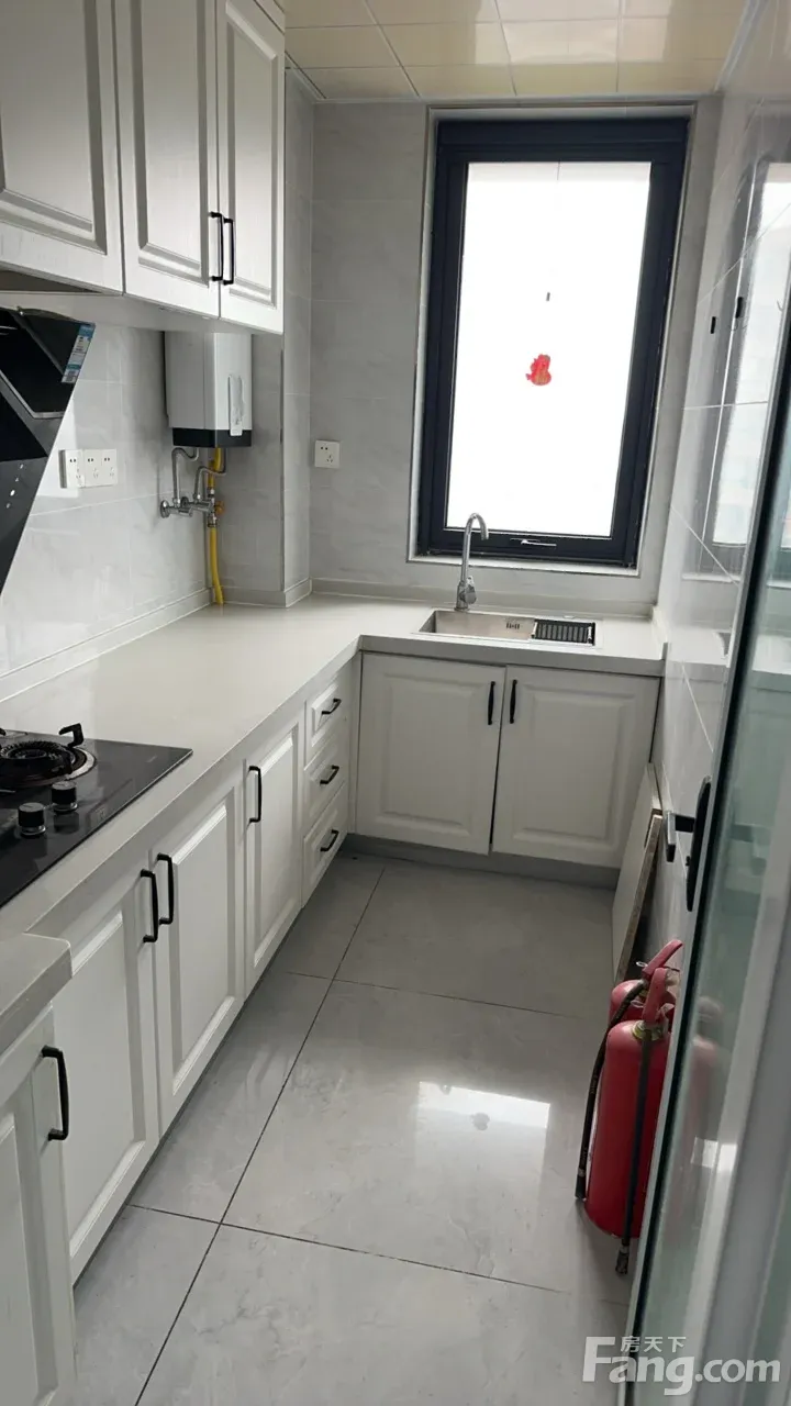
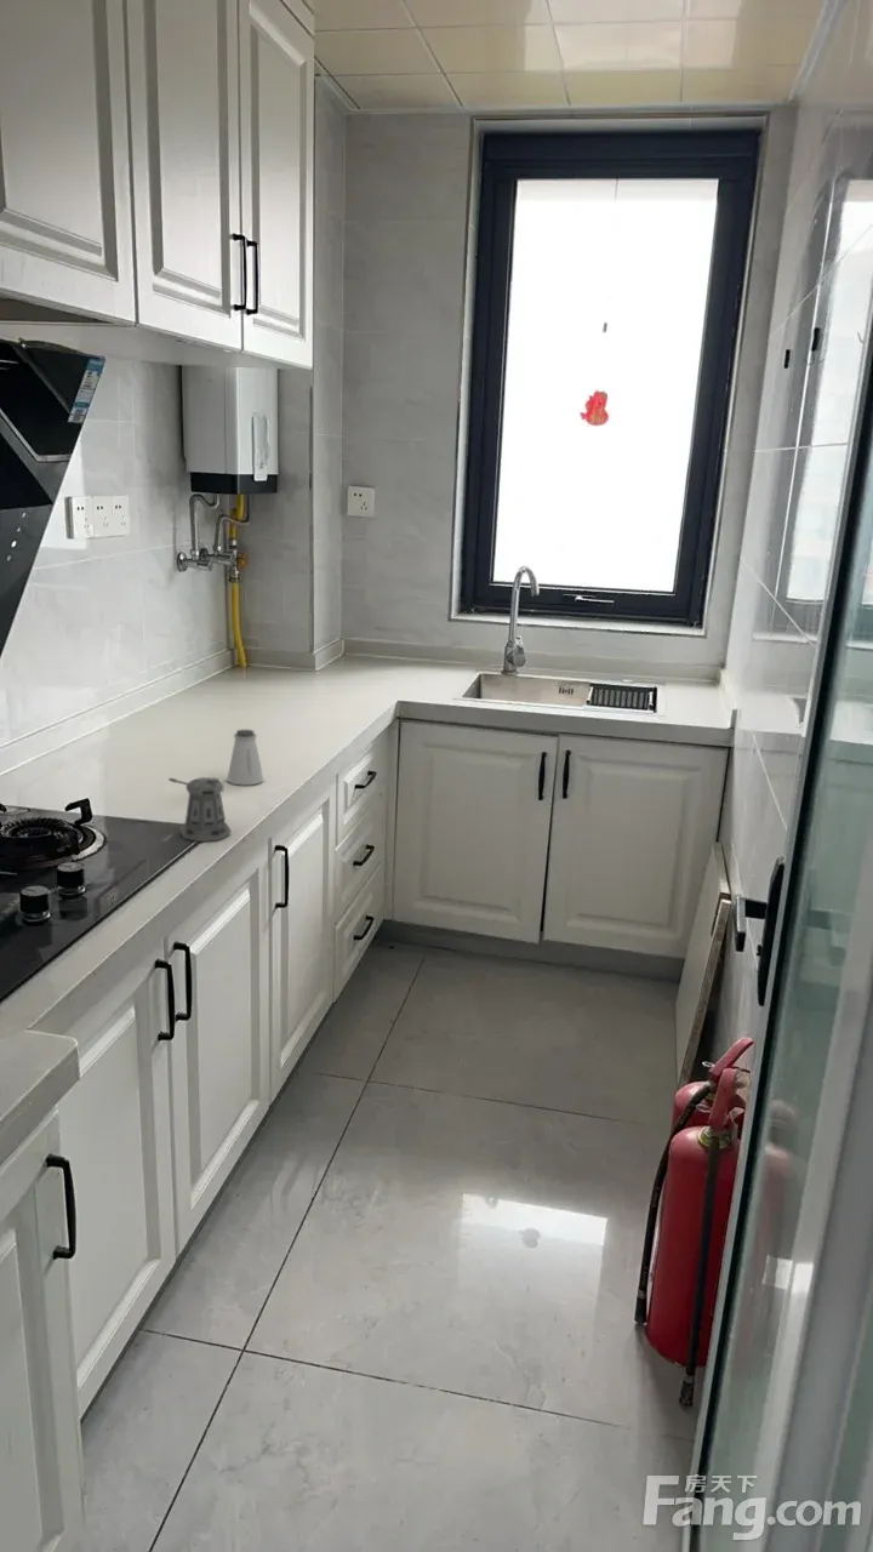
+ saltshaker [227,729,264,786]
+ pepper shaker [167,776,232,843]
